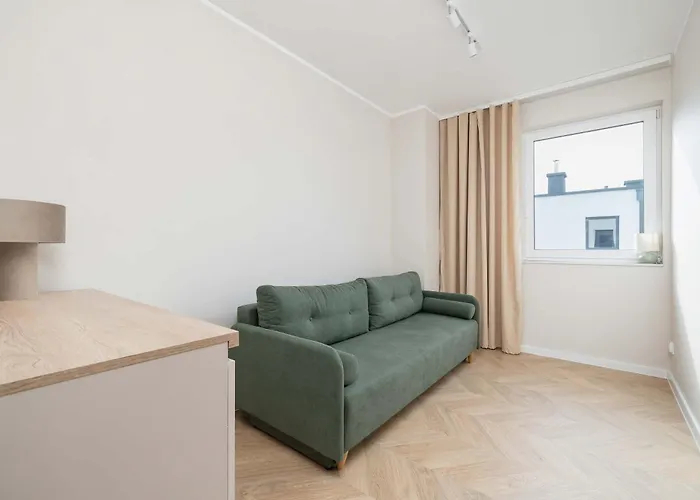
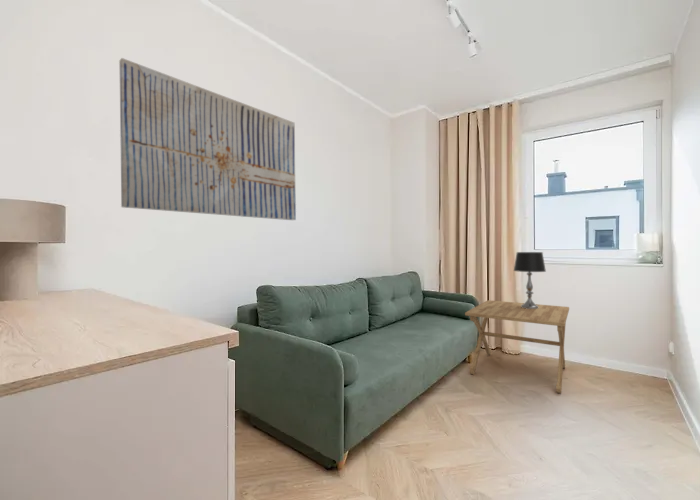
+ table lamp [513,251,547,309]
+ side table [464,299,570,394]
+ wall art [118,57,297,221]
